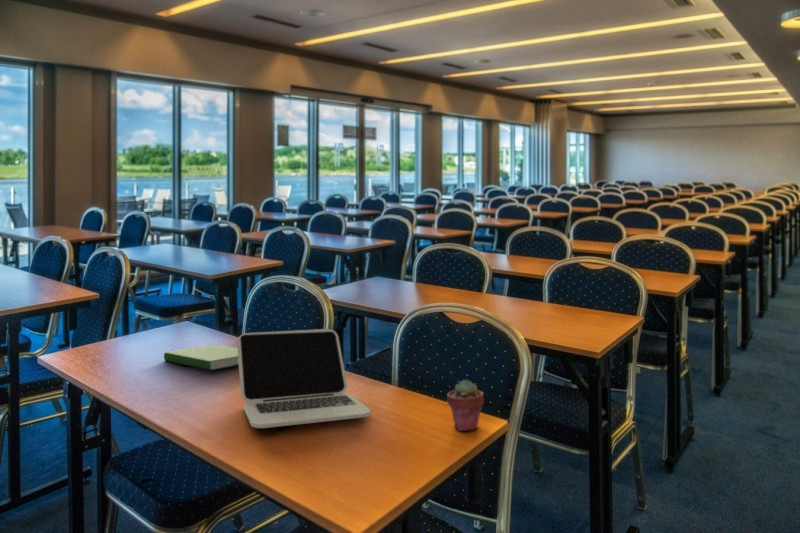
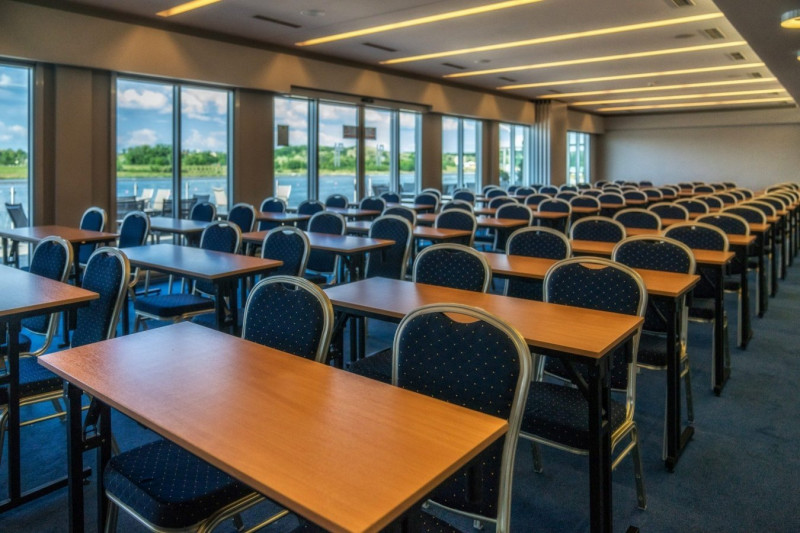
- potted succulent [446,379,485,432]
- laptop [236,328,371,429]
- hardcover book [163,344,239,371]
